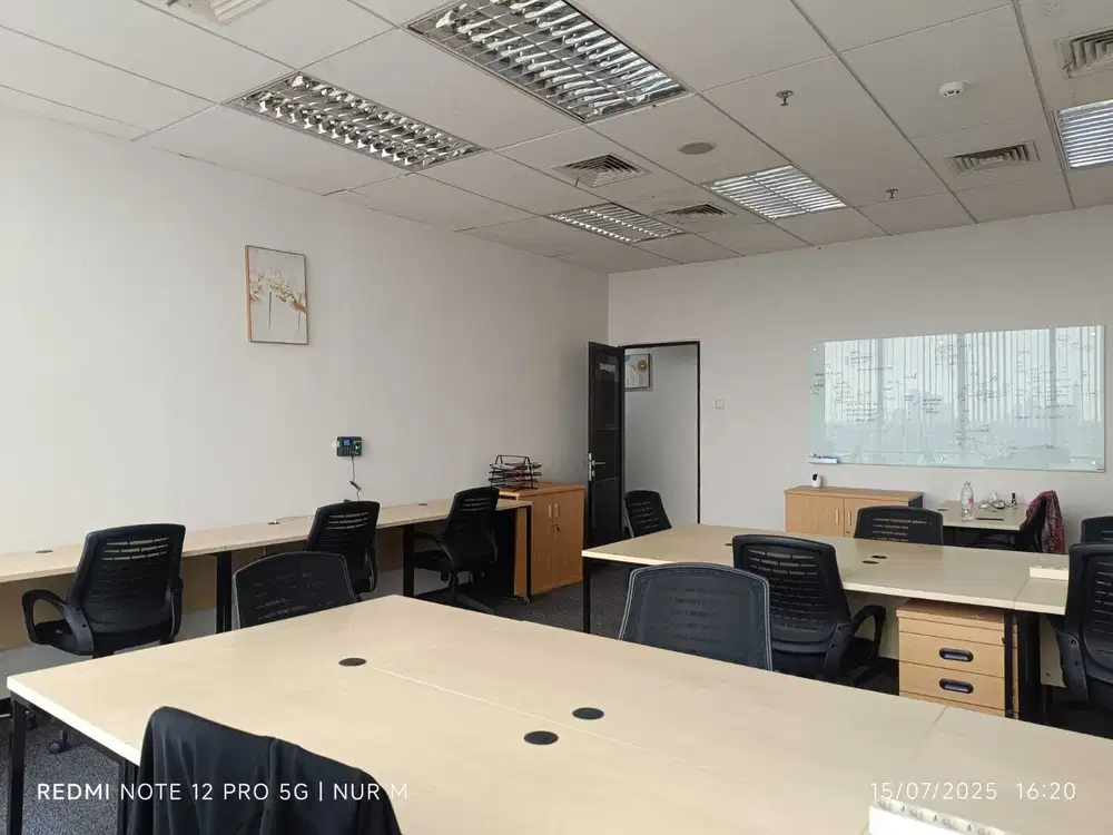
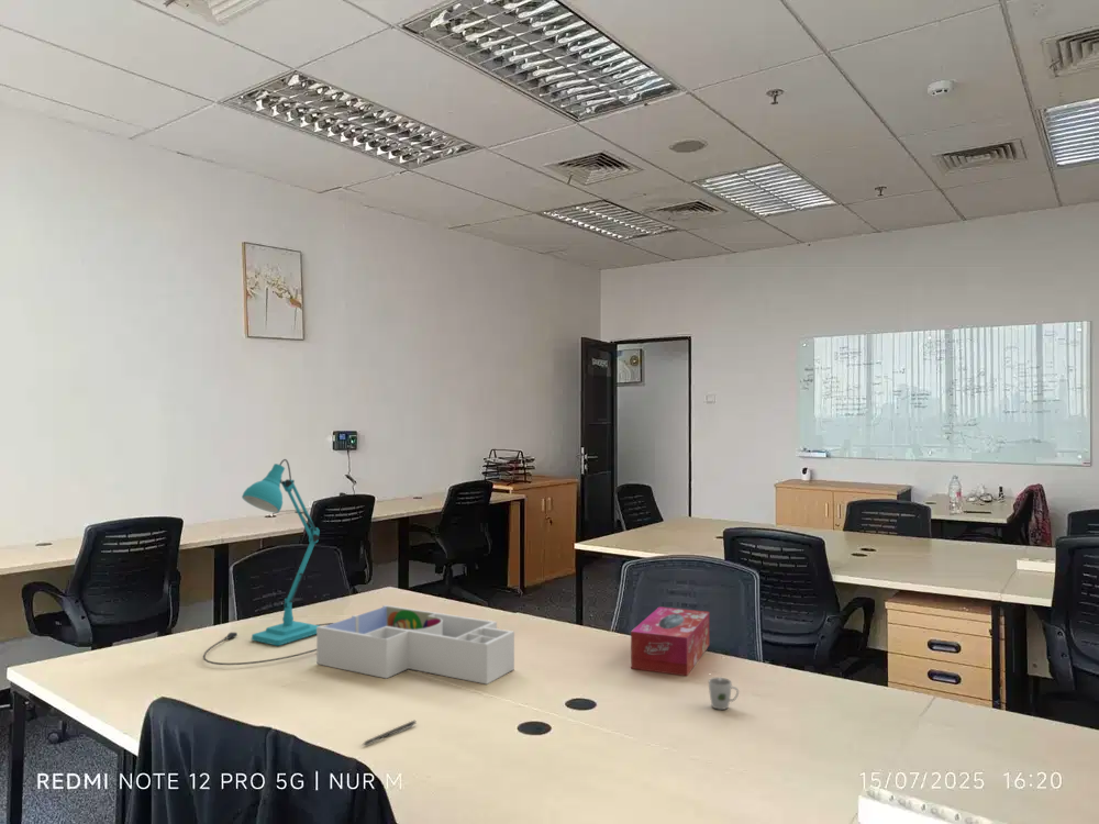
+ desk lamp [202,458,334,666]
+ cup [708,673,740,711]
+ desk organizer [315,604,515,686]
+ pen [362,720,418,746]
+ tissue box [630,605,710,677]
